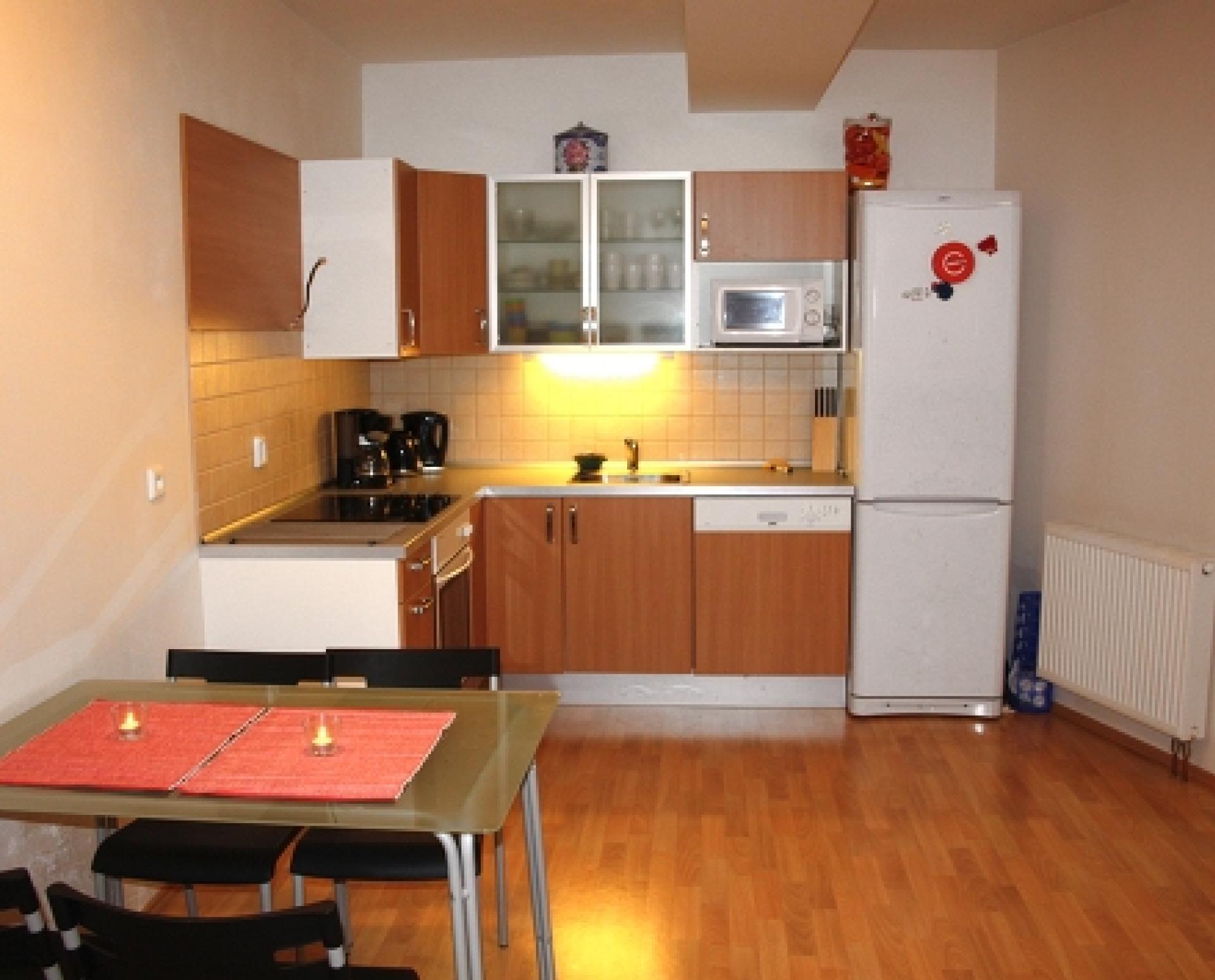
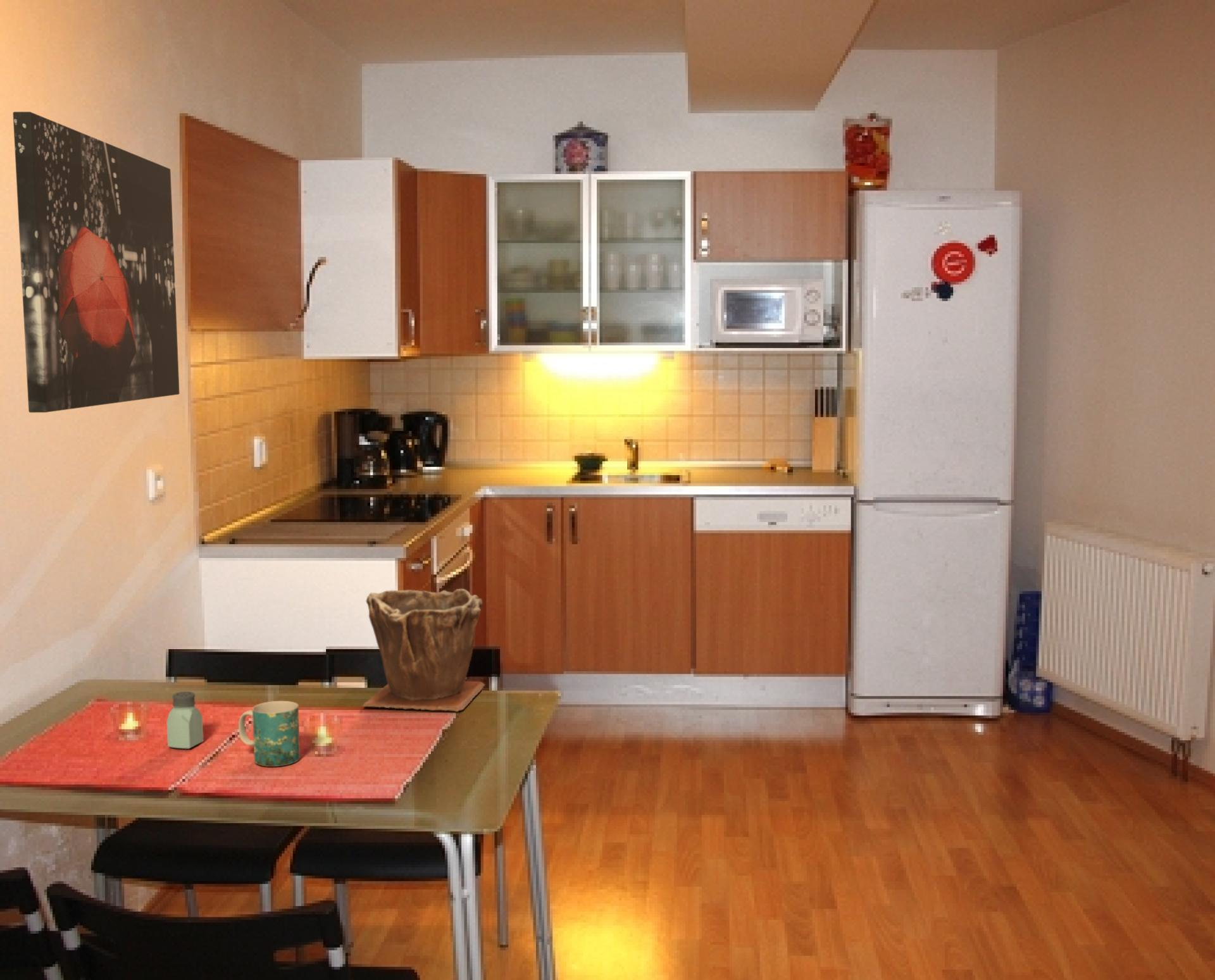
+ mug [238,700,301,767]
+ saltshaker [166,691,204,750]
+ wall art [12,111,180,413]
+ plant pot [362,588,485,712]
